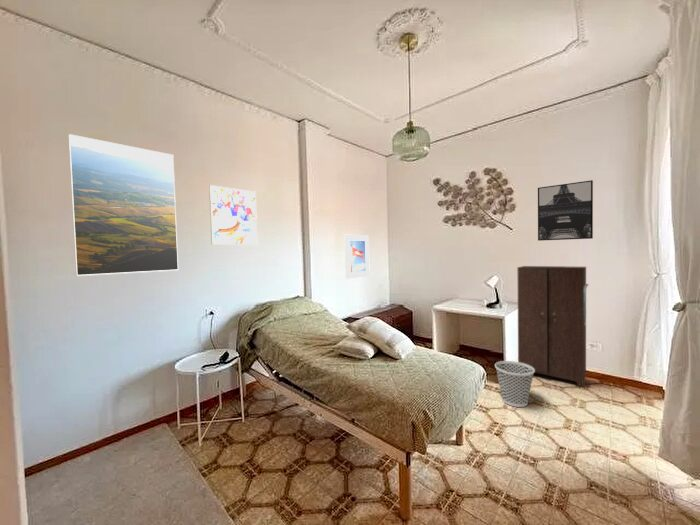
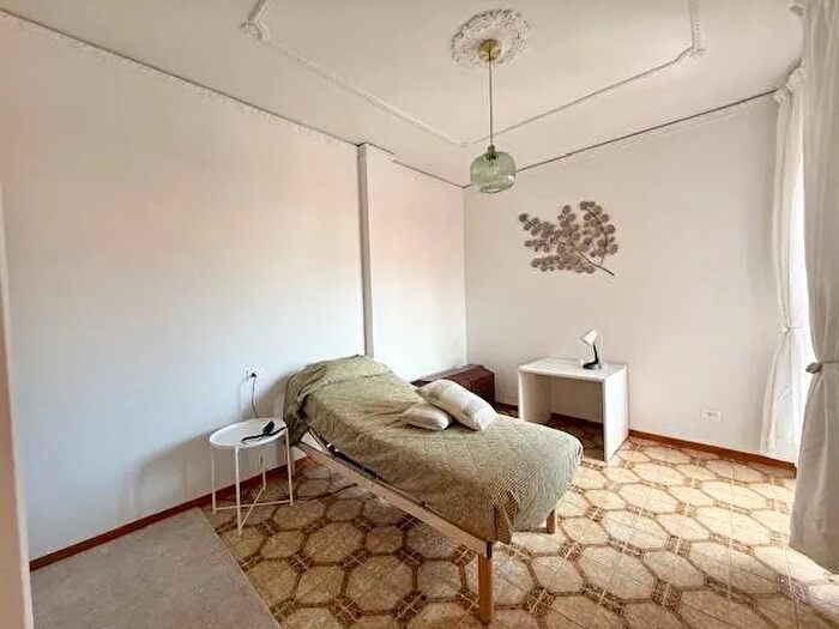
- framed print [208,184,258,246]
- wall art [537,179,594,242]
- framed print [344,234,371,280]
- wastebasket [494,360,535,408]
- cabinet [516,265,590,388]
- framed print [67,133,179,277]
